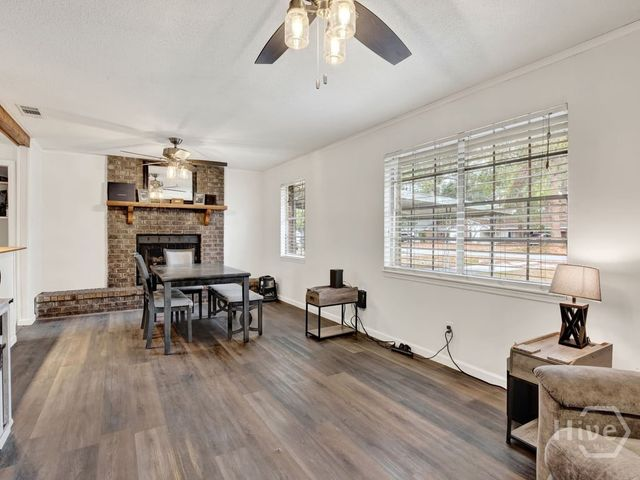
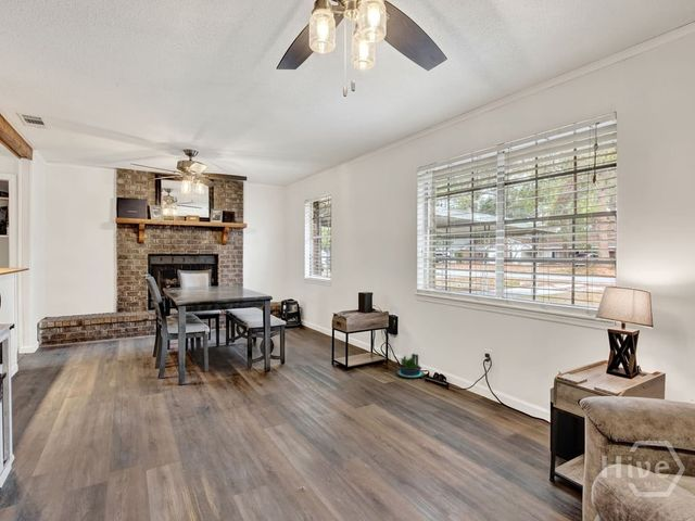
+ potted plant [395,353,425,379]
